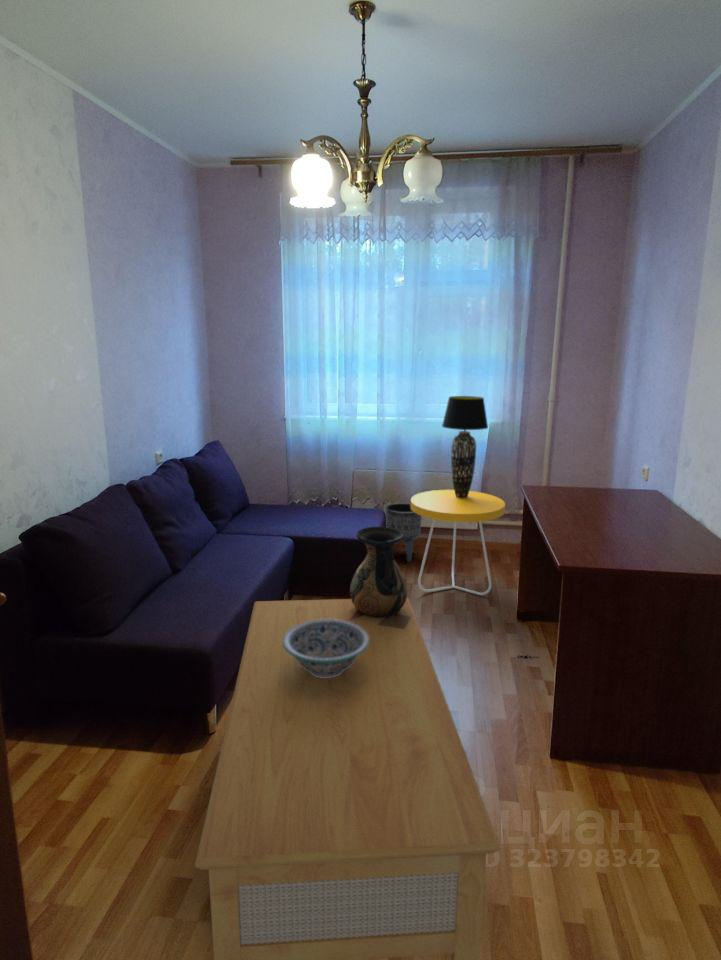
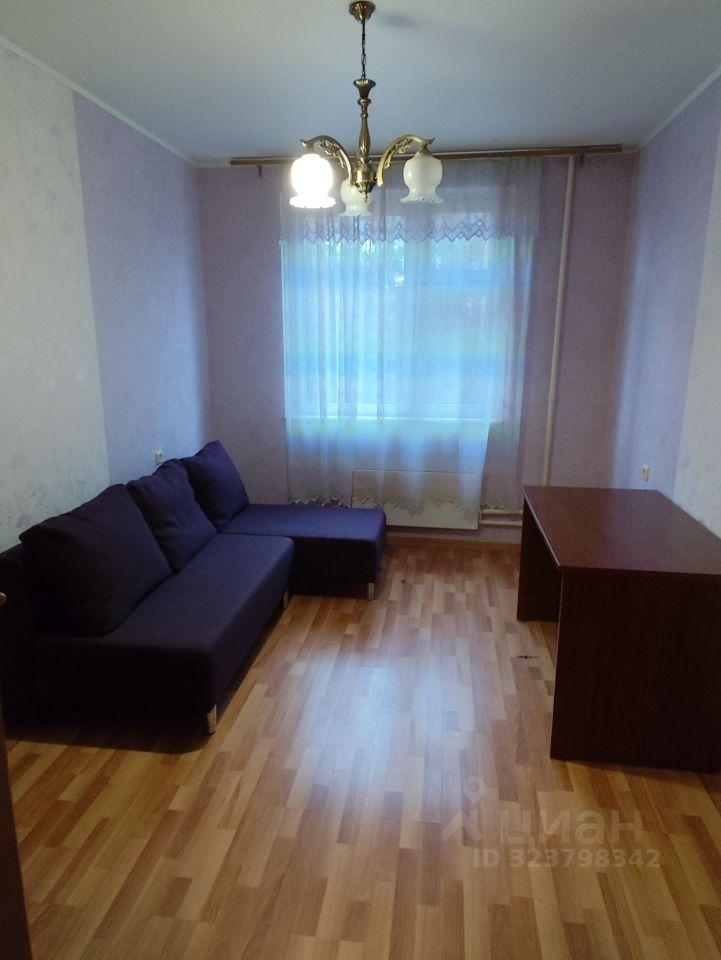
- side table [410,489,506,596]
- planter [385,502,423,563]
- table lamp [441,395,489,498]
- vase [349,526,411,629]
- coffee table [194,597,502,960]
- decorative bowl [283,619,369,678]
